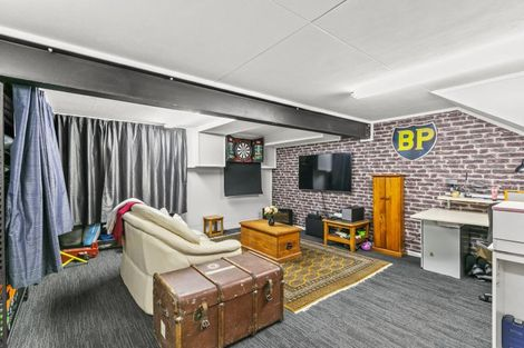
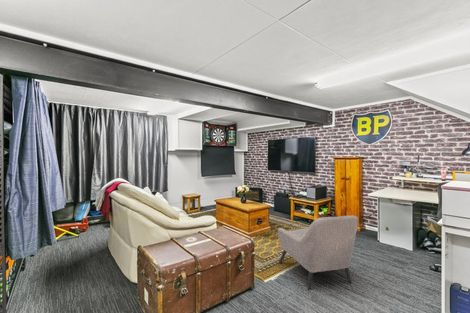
+ armchair [277,215,359,290]
